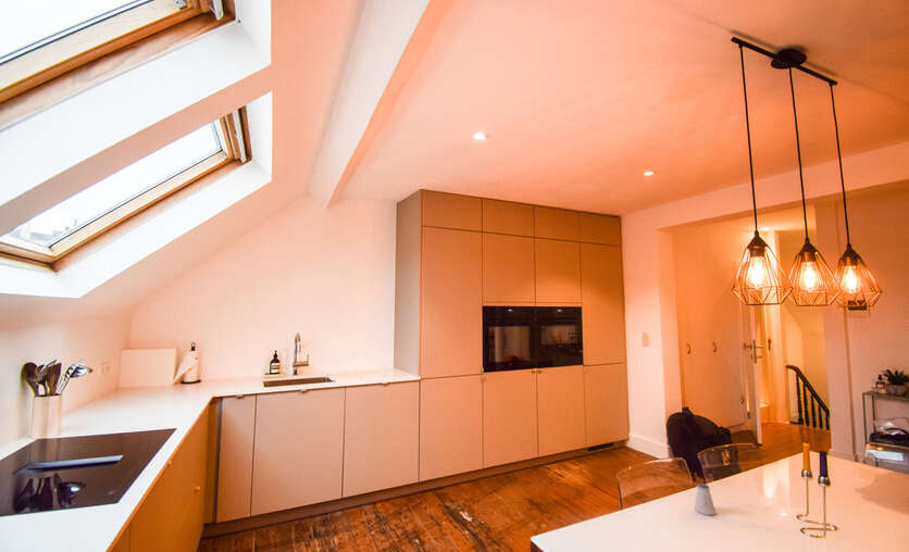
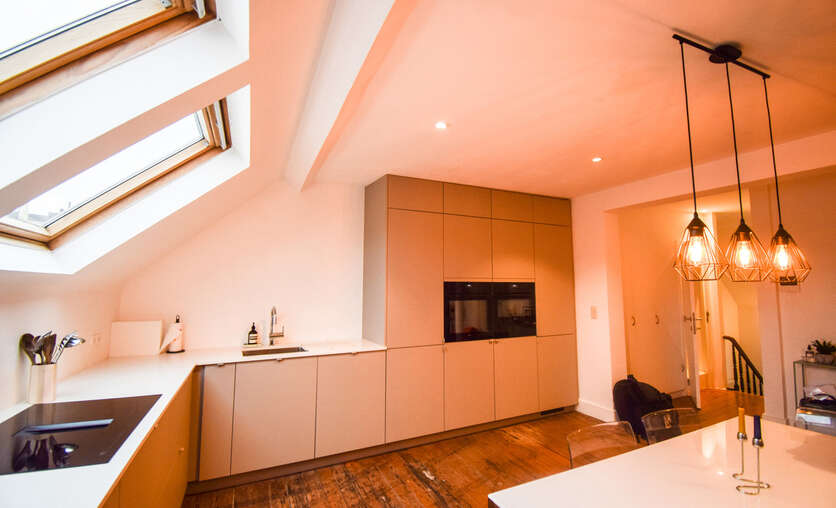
- saltshaker [694,482,717,516]
